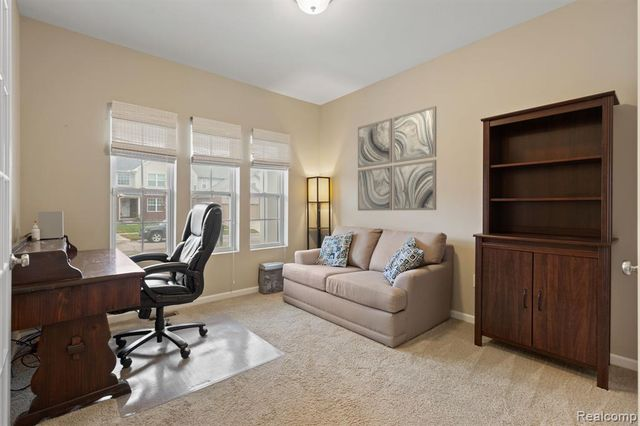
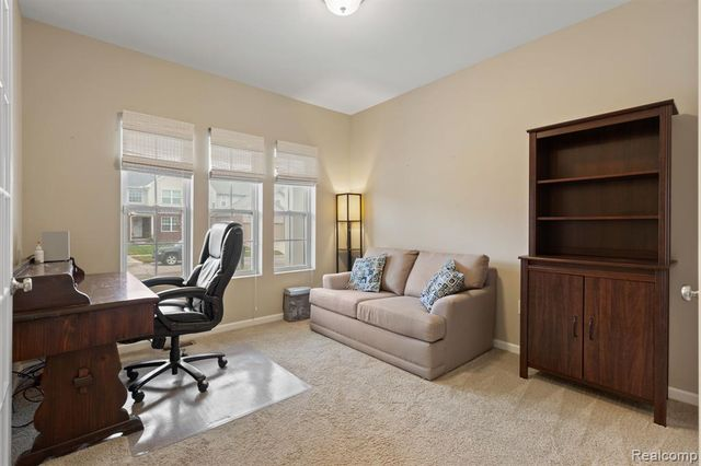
- wall art [357,105,437,212]
